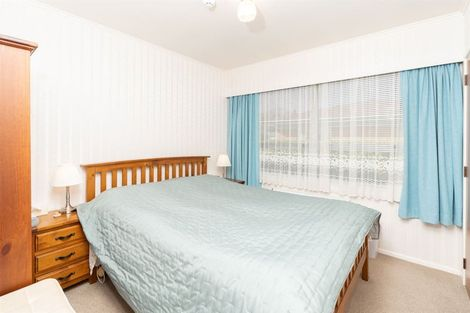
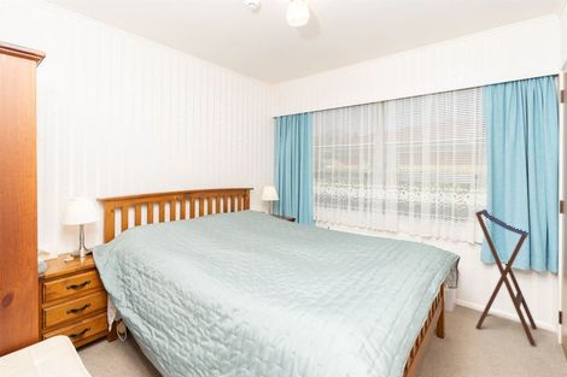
+ stool [474,208,538,346]
